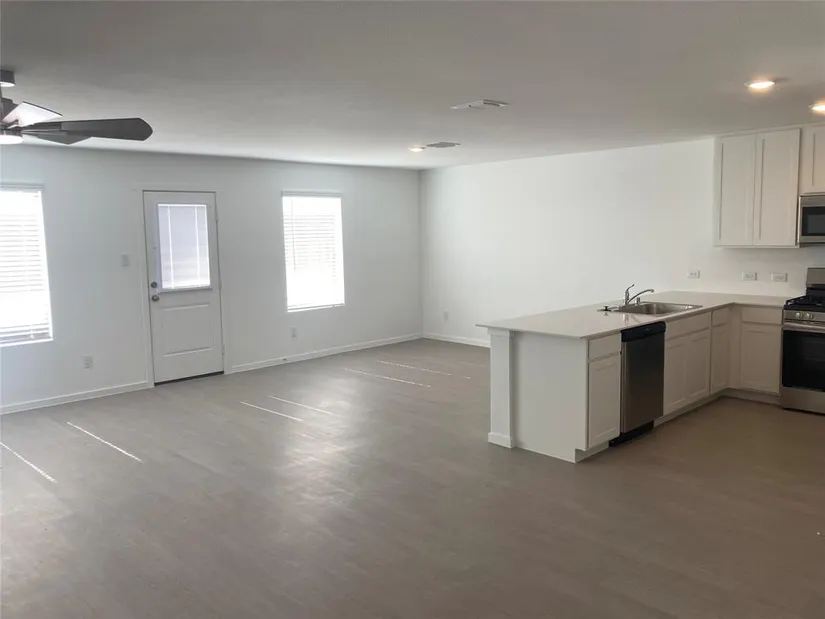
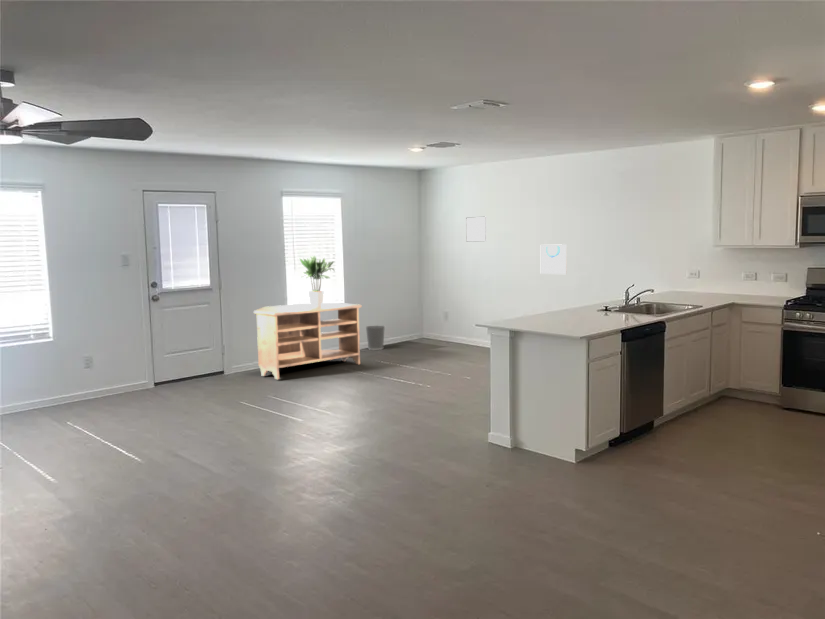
+ potted plant [299,255,335,307]
+ tv stand [253,302,362,380]
+ wall art [465,216,488,243]
+ wastebasket [365,324,386,351]
+ wall art [540,243,568,275]
